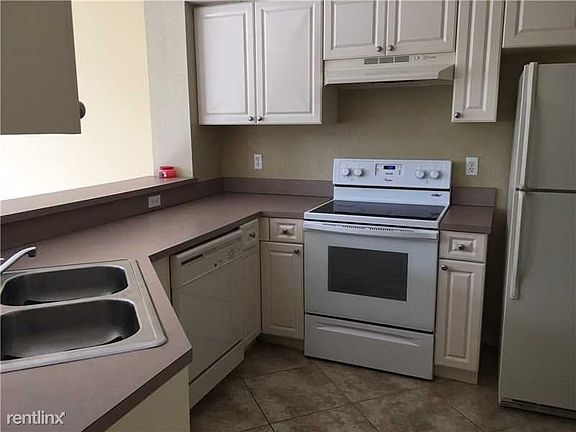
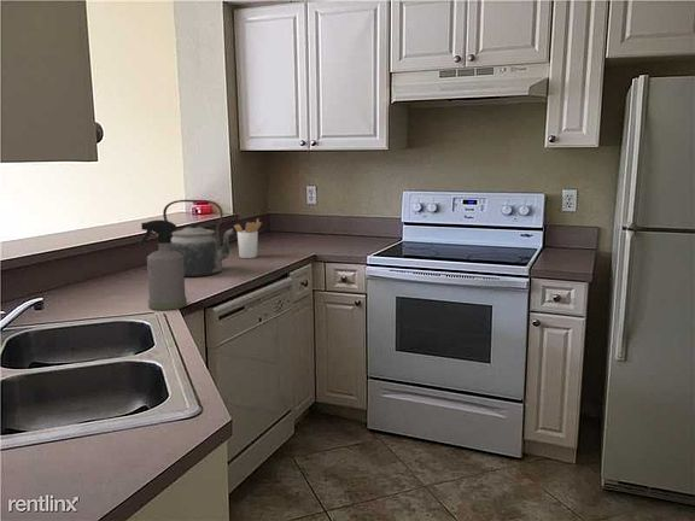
+ kettle [162,199,235,277]
+ spray bottle [138,218,187,311]
+ utensil holder [233,218,263,259]
